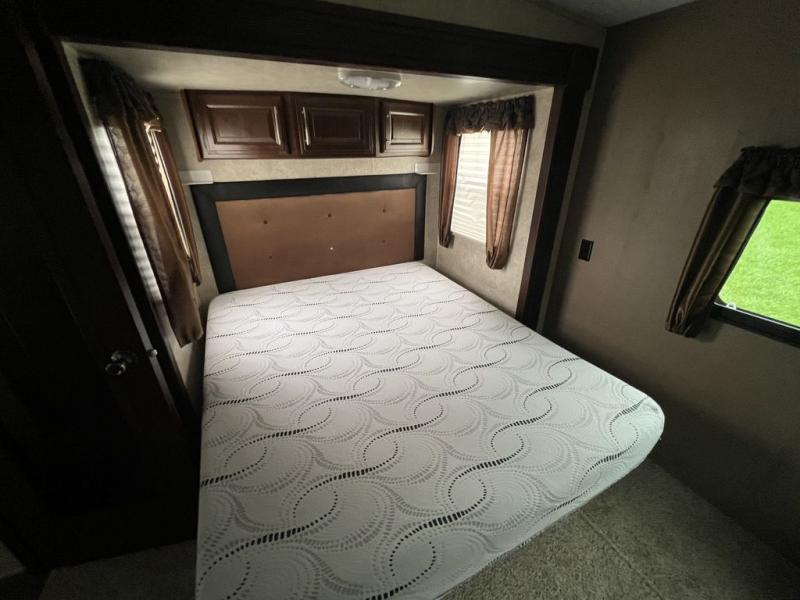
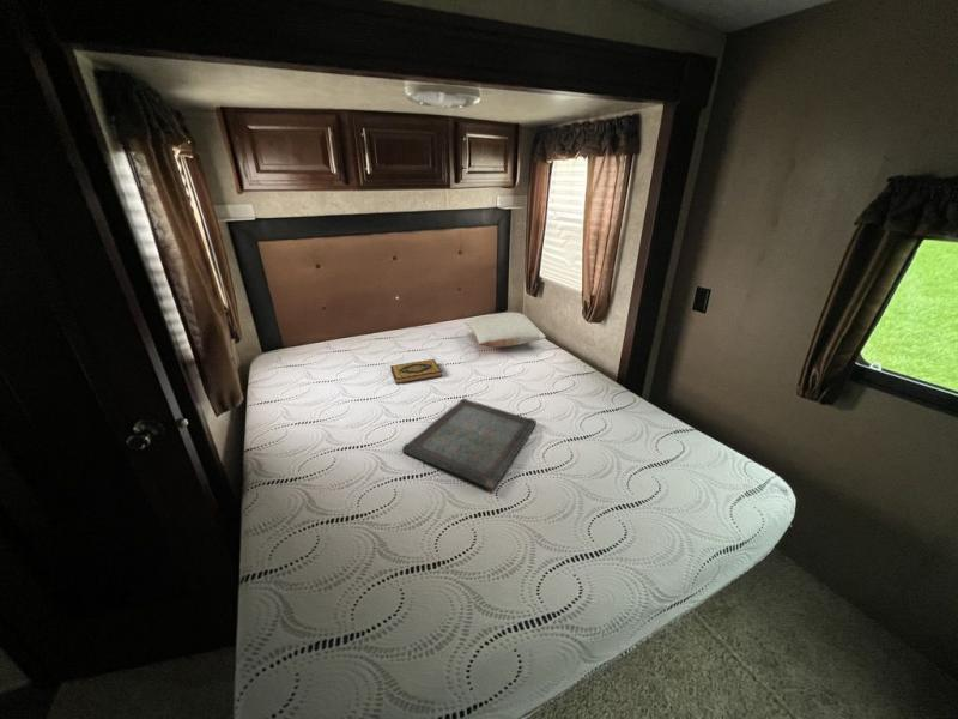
+ hardback book [389,358,443,385]
+ pillow [462,312,547,349]
+ serving tray [401,397,538,490]
